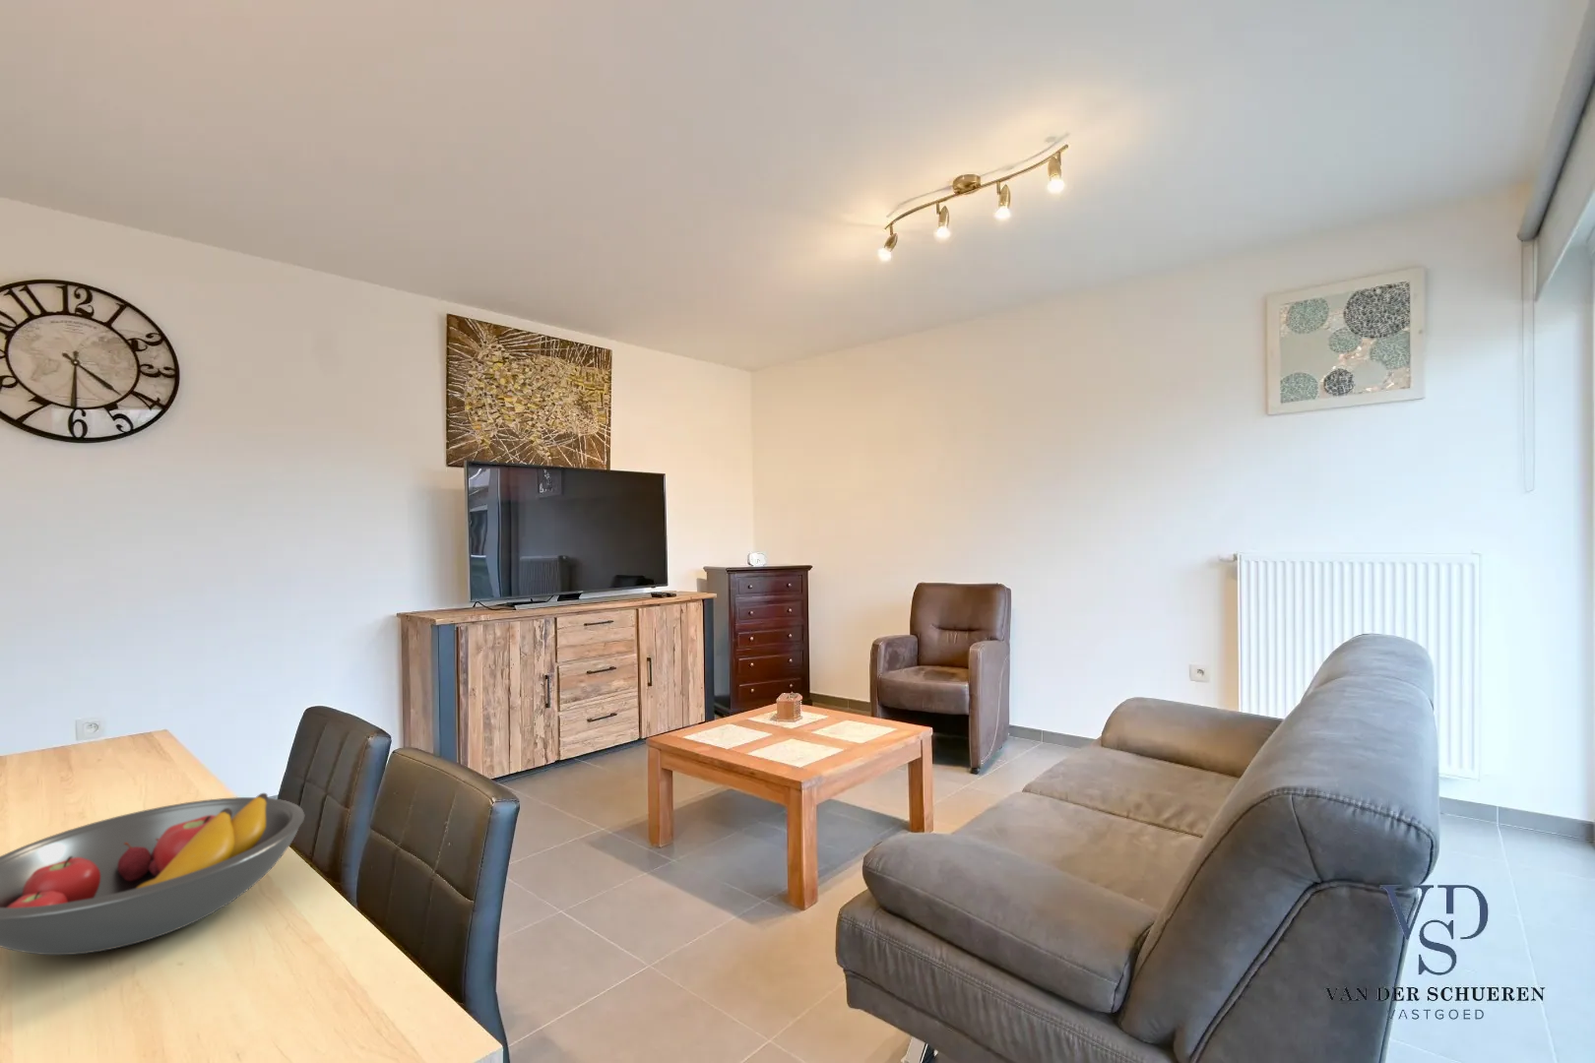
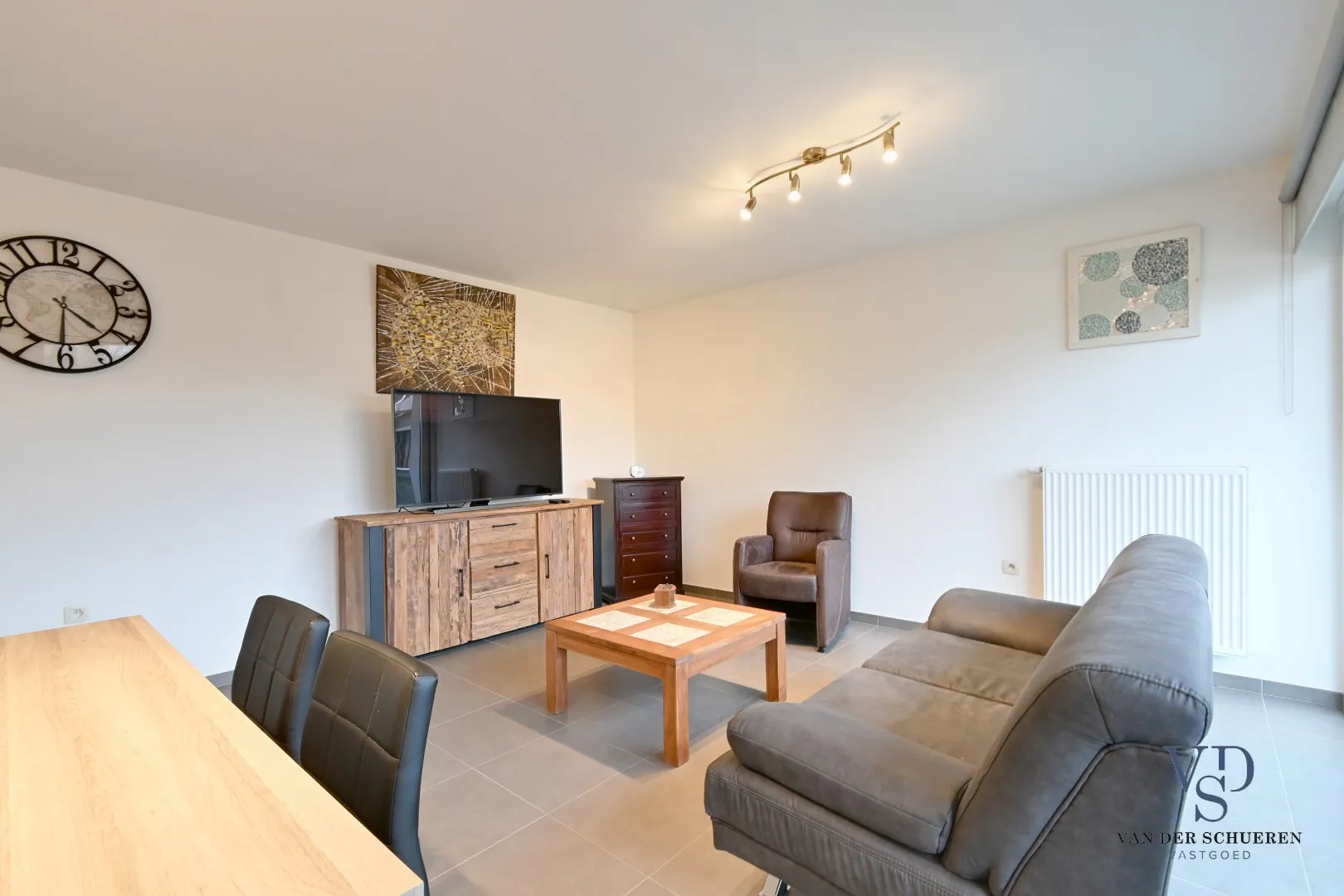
- fruit bowl [0,793,305,956]
